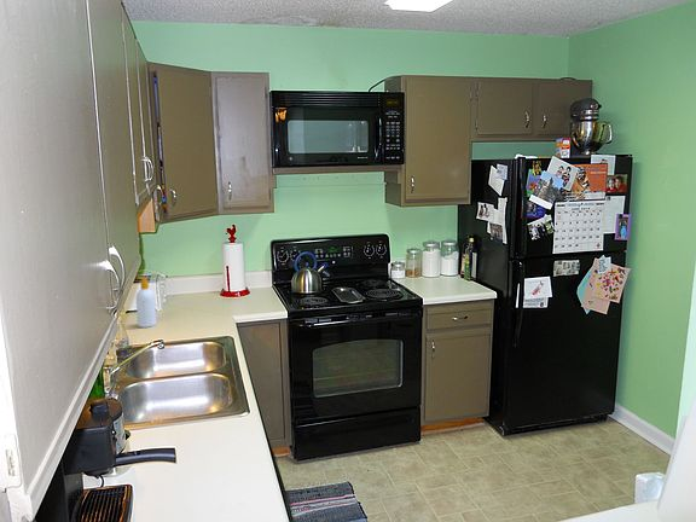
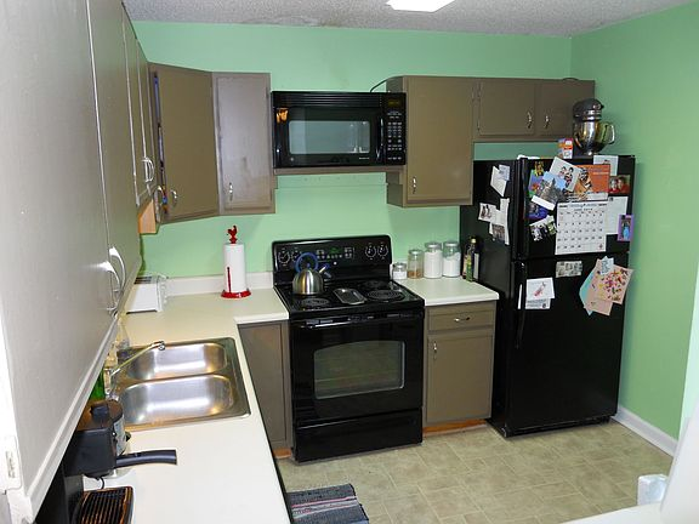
- soap bottle [135,276,157,329]
